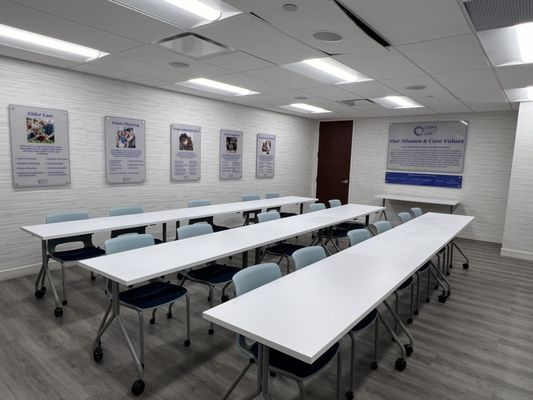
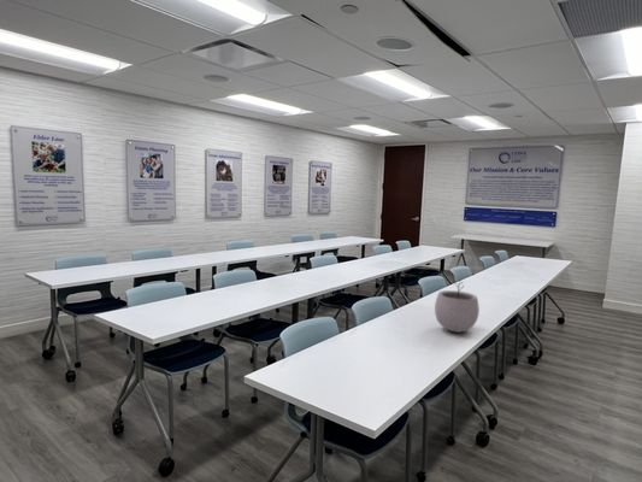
+ plant pot [434,280,481,334]
